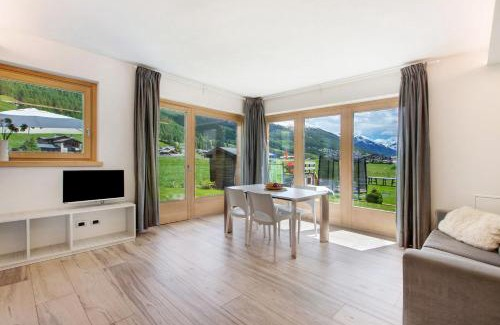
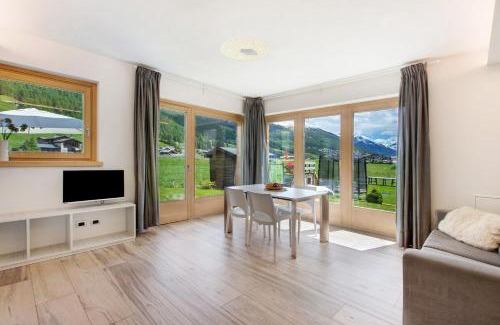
+ ceiling light [220,36,271,62]
